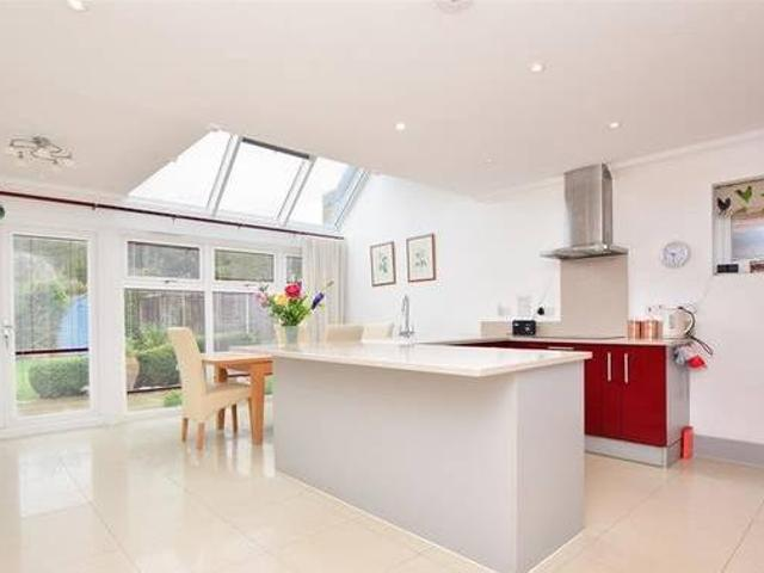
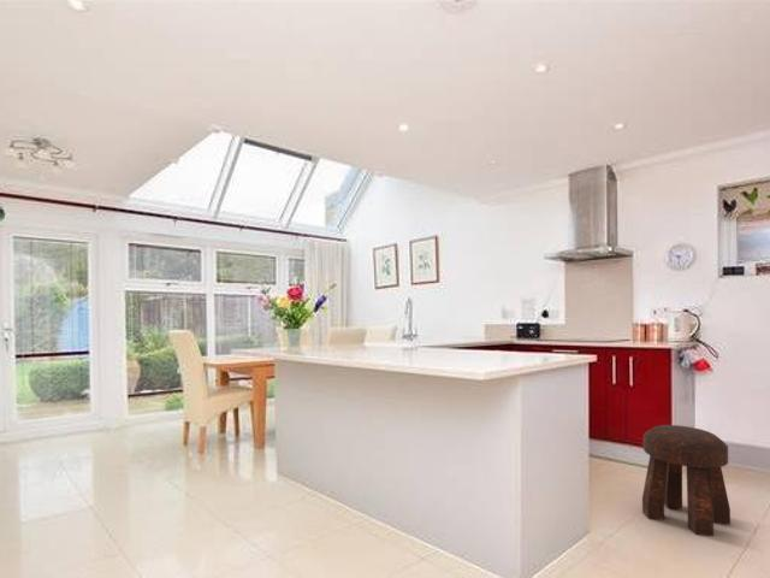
+ stool [641,424,732,537]
